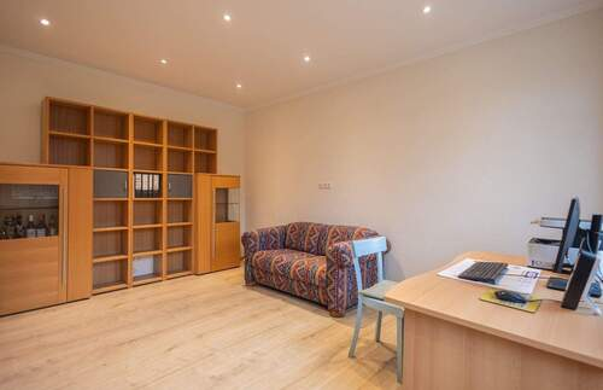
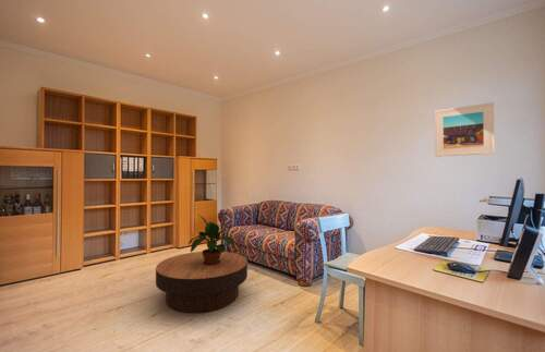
+ potted plant [187,214,235,266]
+ coffee table [155,251,249,314]
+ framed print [434,101,495,158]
